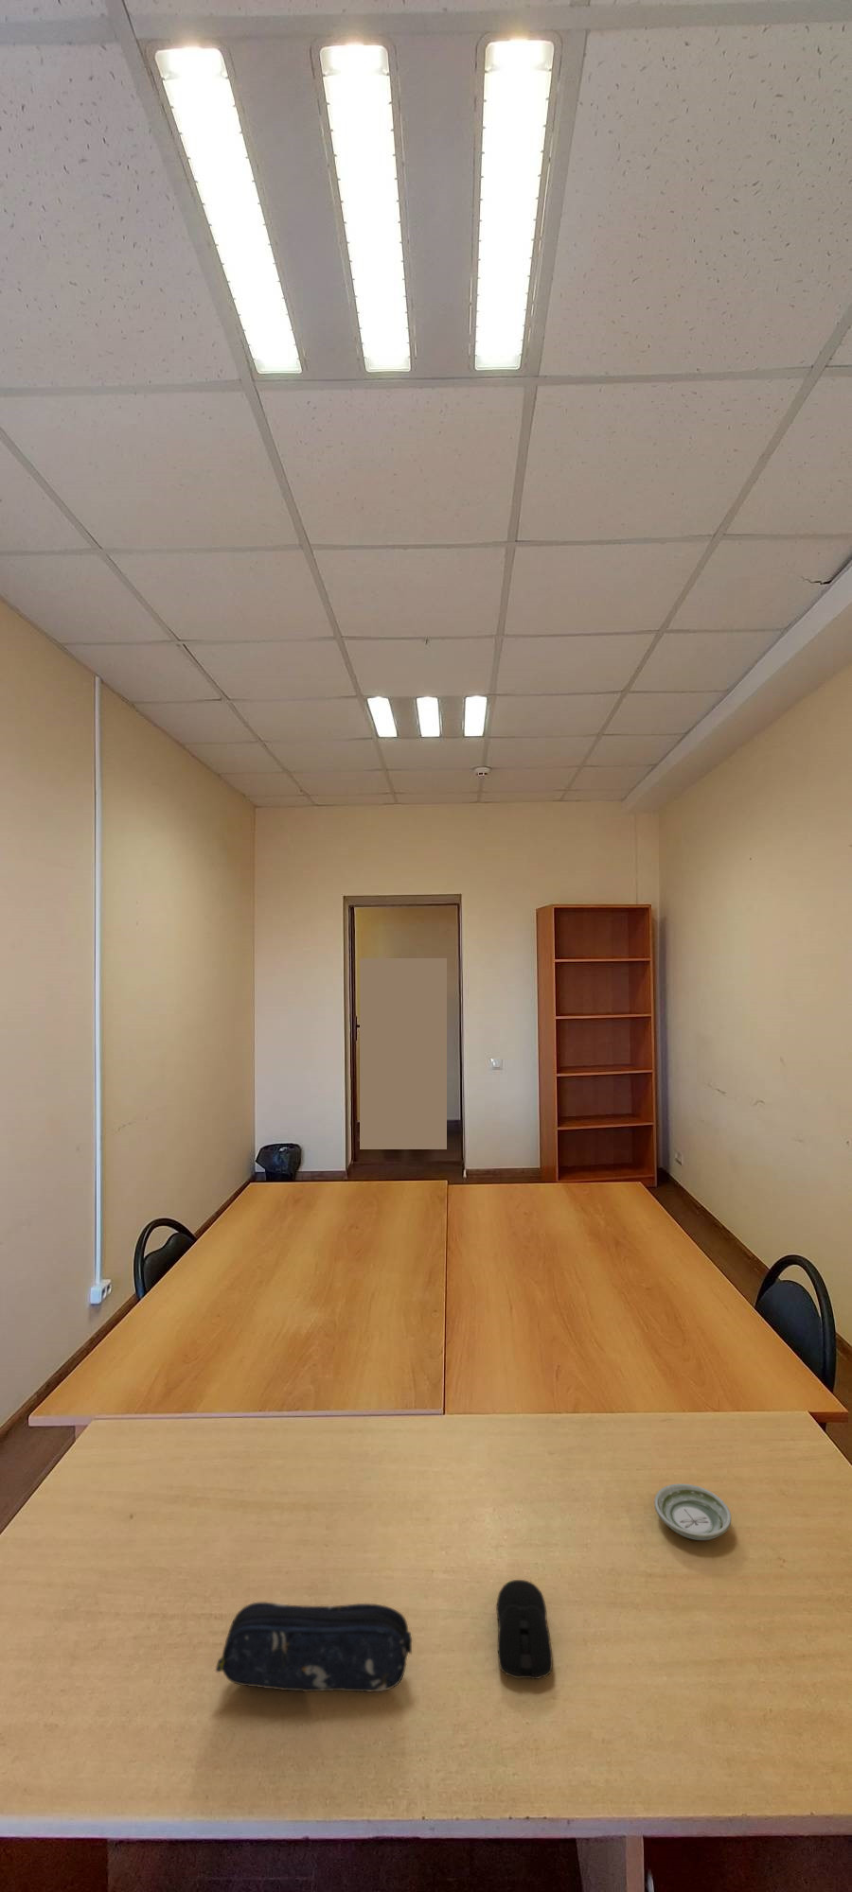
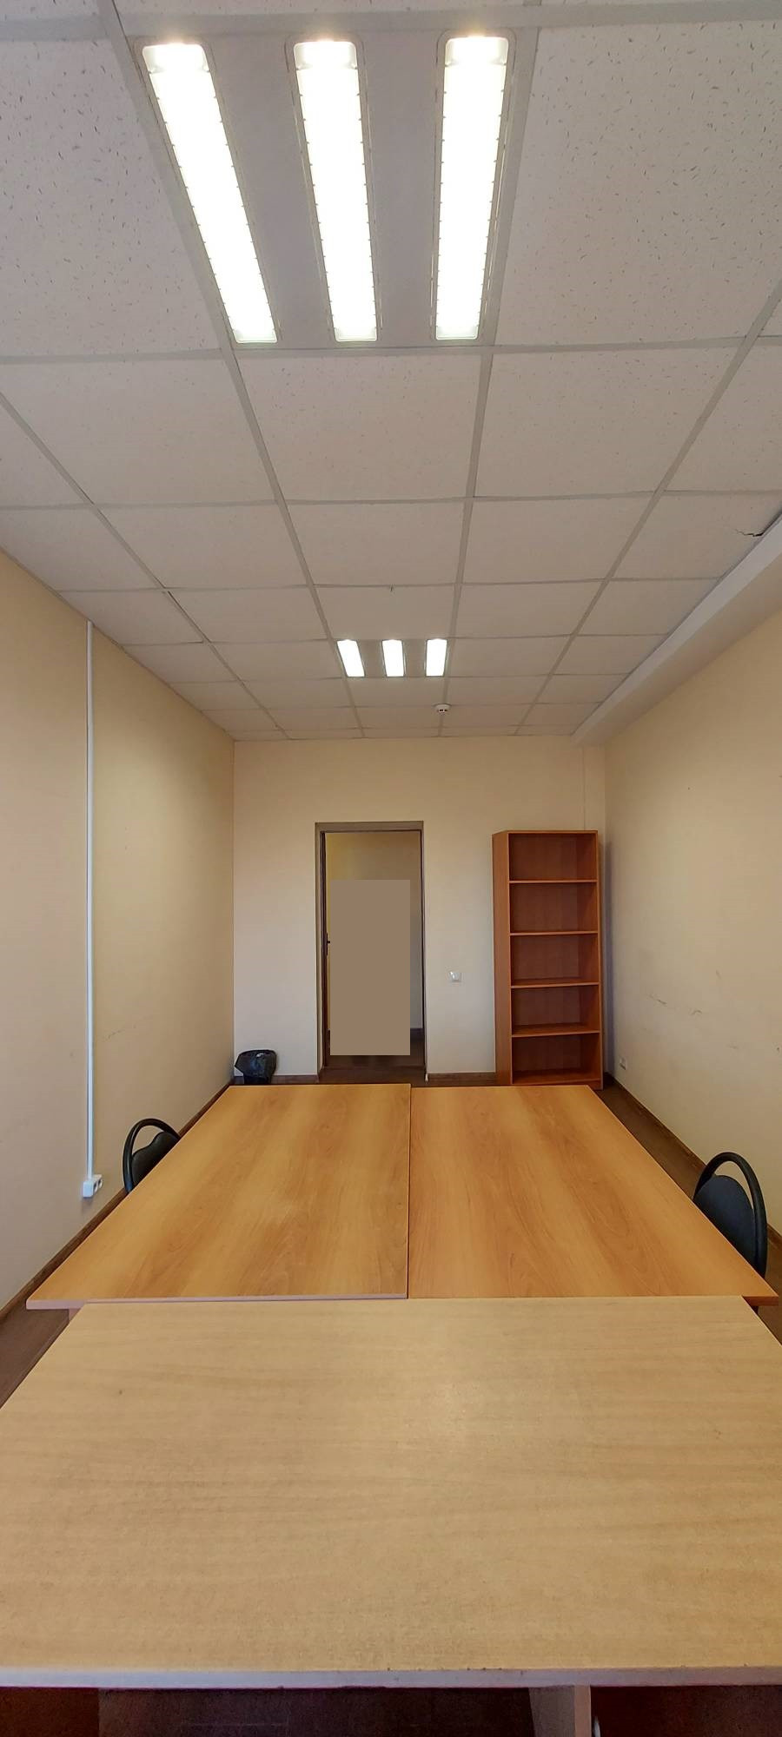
- saucer [653,1483,731,1541]
- pencil case [215,1601,413,1693]
- computer mouse [495,1578,554,1680]
